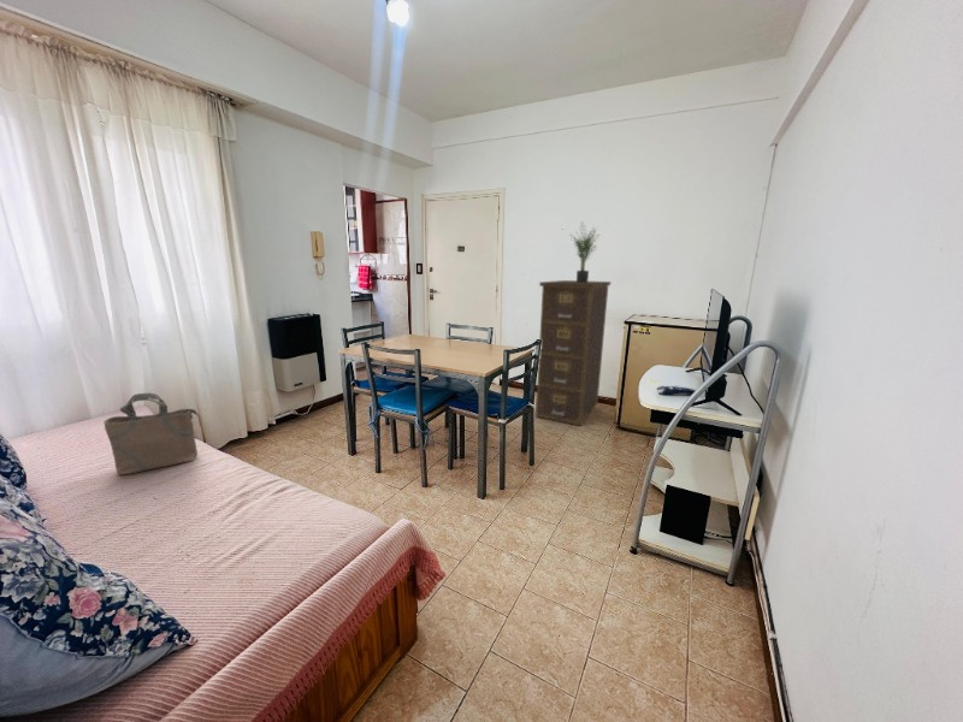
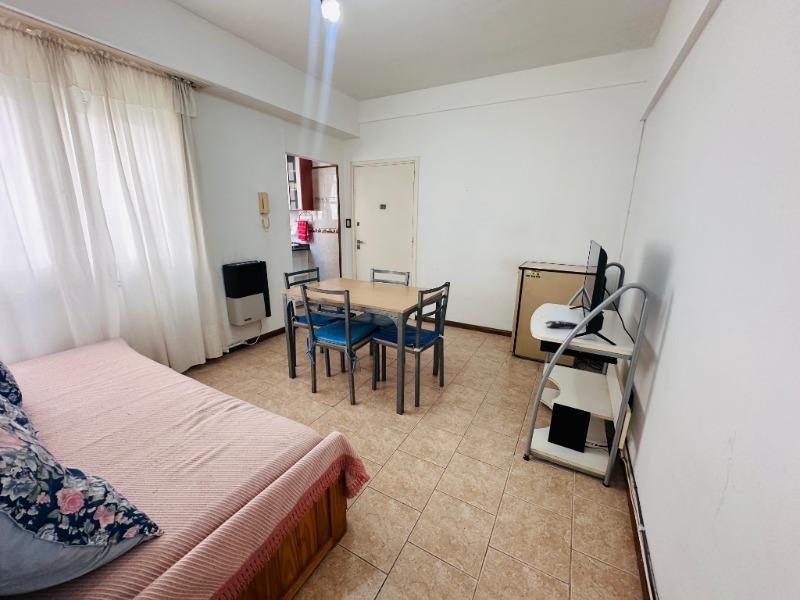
- filing cabinet [534,279,612,427]
- potted plant [571,223,601,283]
- tote bag [102,392,202,475]
